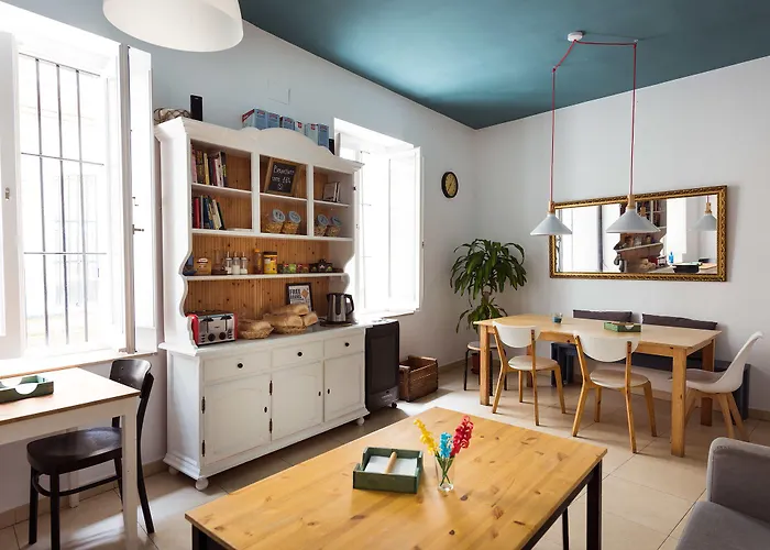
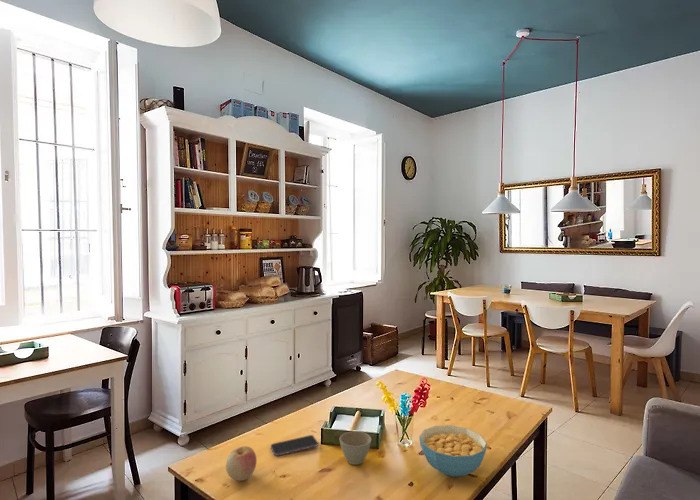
+ cereal bowl [418,424,488,478]
+ flower pot [339,431,372,466]
+ smartphone [270,434,319,457]
+ apple [225,445,258,482]
